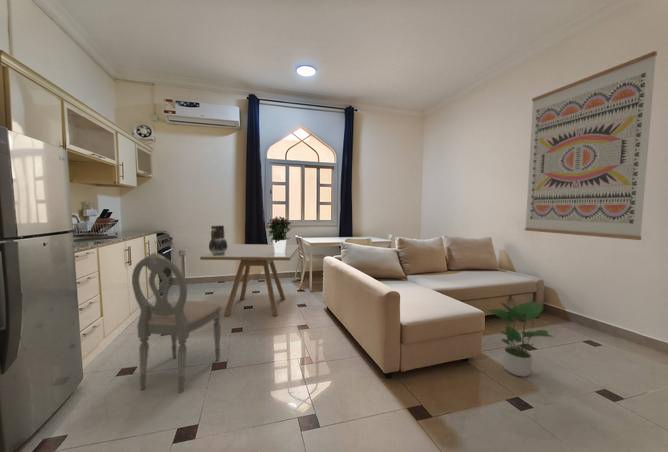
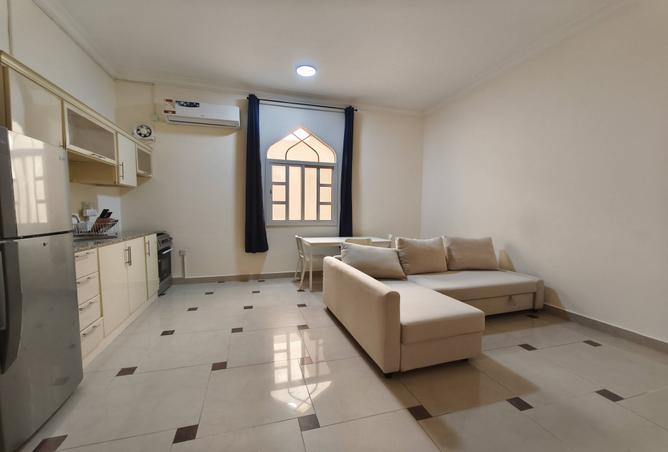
- dining chair [131,251,222,394]
- potted plant [486,300,555,378]
- potted flower [266,215,293,253]
- wall art [524,50,658,241]
- ceramic jug [208,224,228,255]
- dining table [199,243,301,317]
